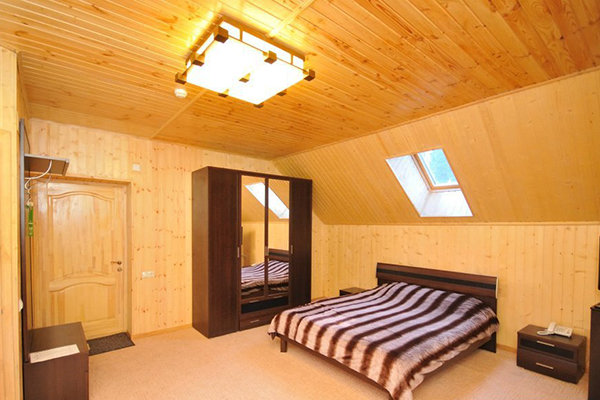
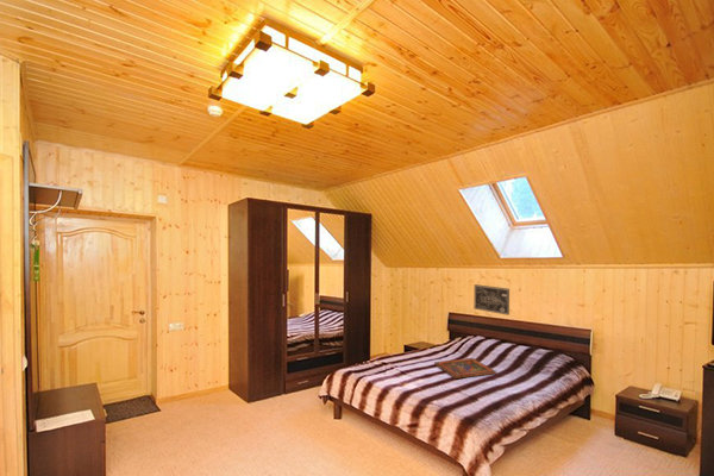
+ wall art [474,283,511,317]
+ painted panel [433,357,497,380]
